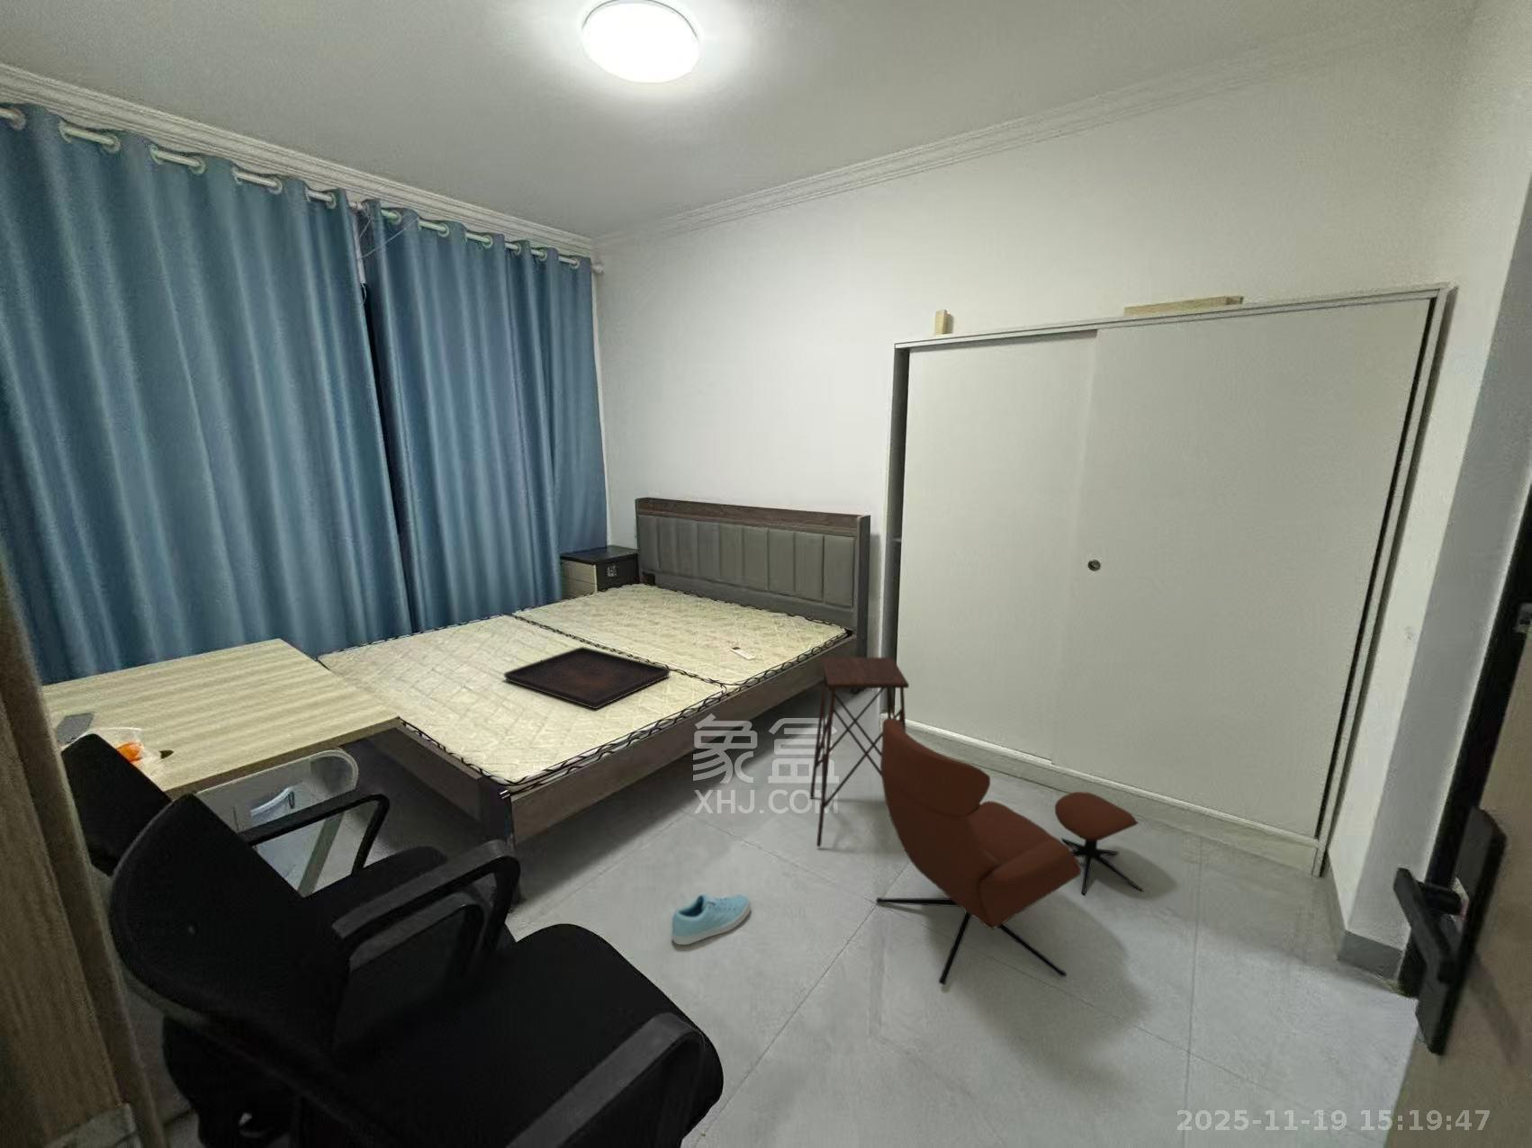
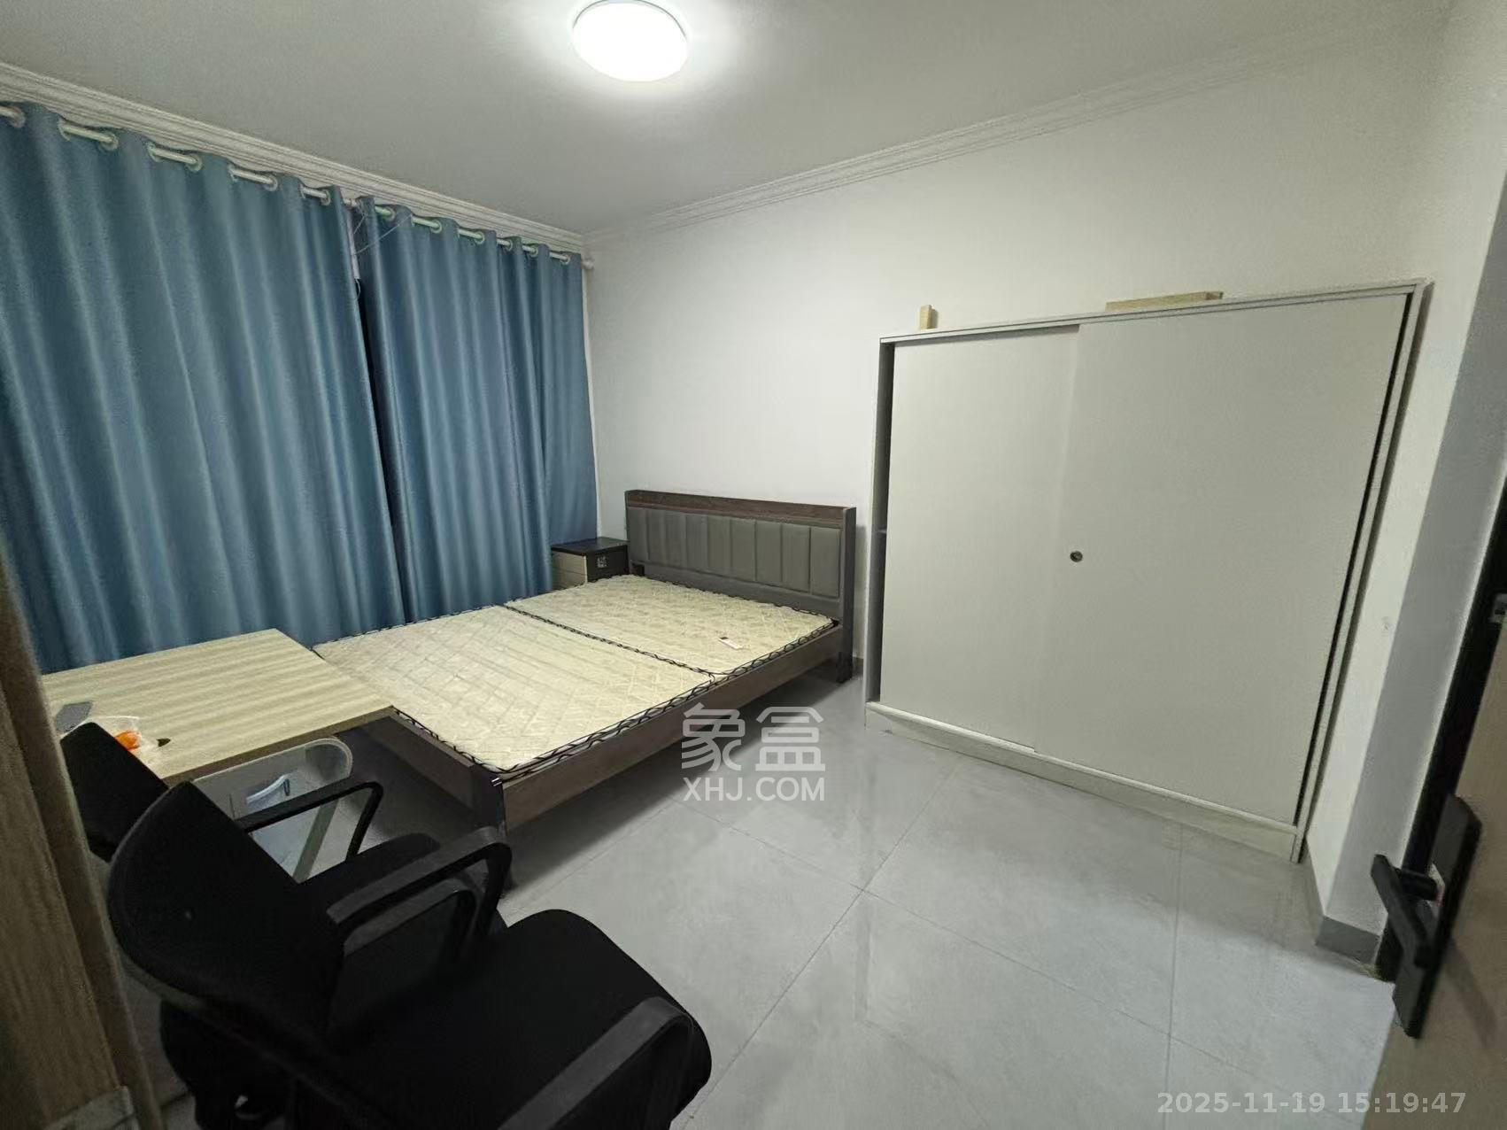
- serving tray [503,646,672,710]
- armchair [876,718,1144,986]
- sneaker [671,894,752,945]
- side table [809,657,910,849]
